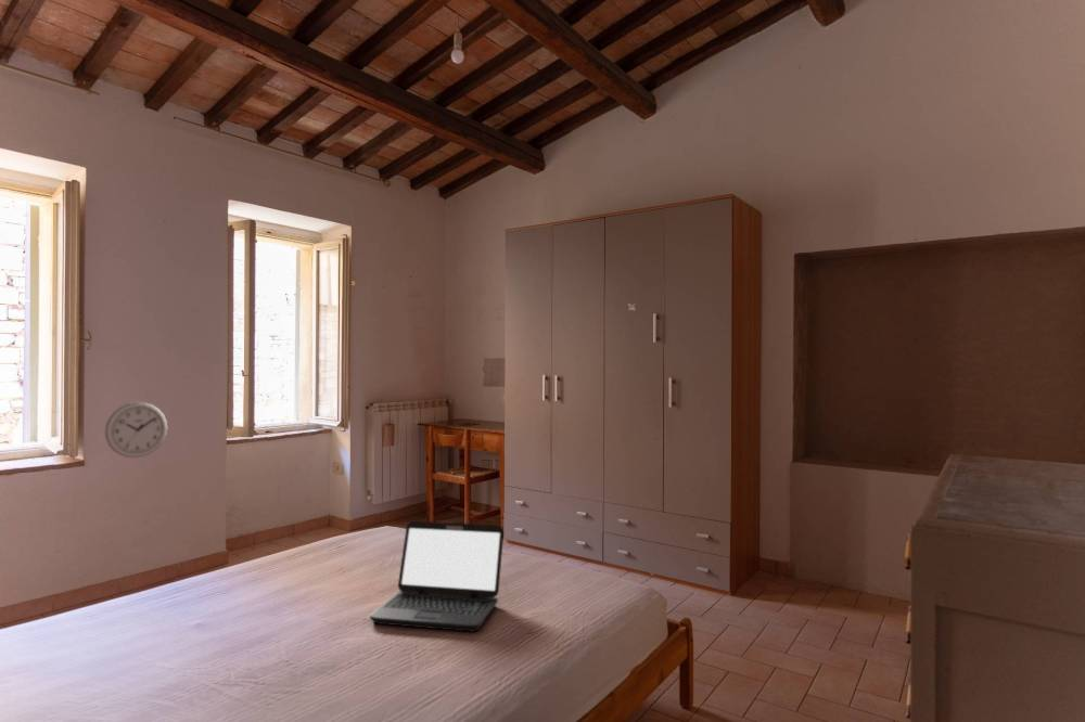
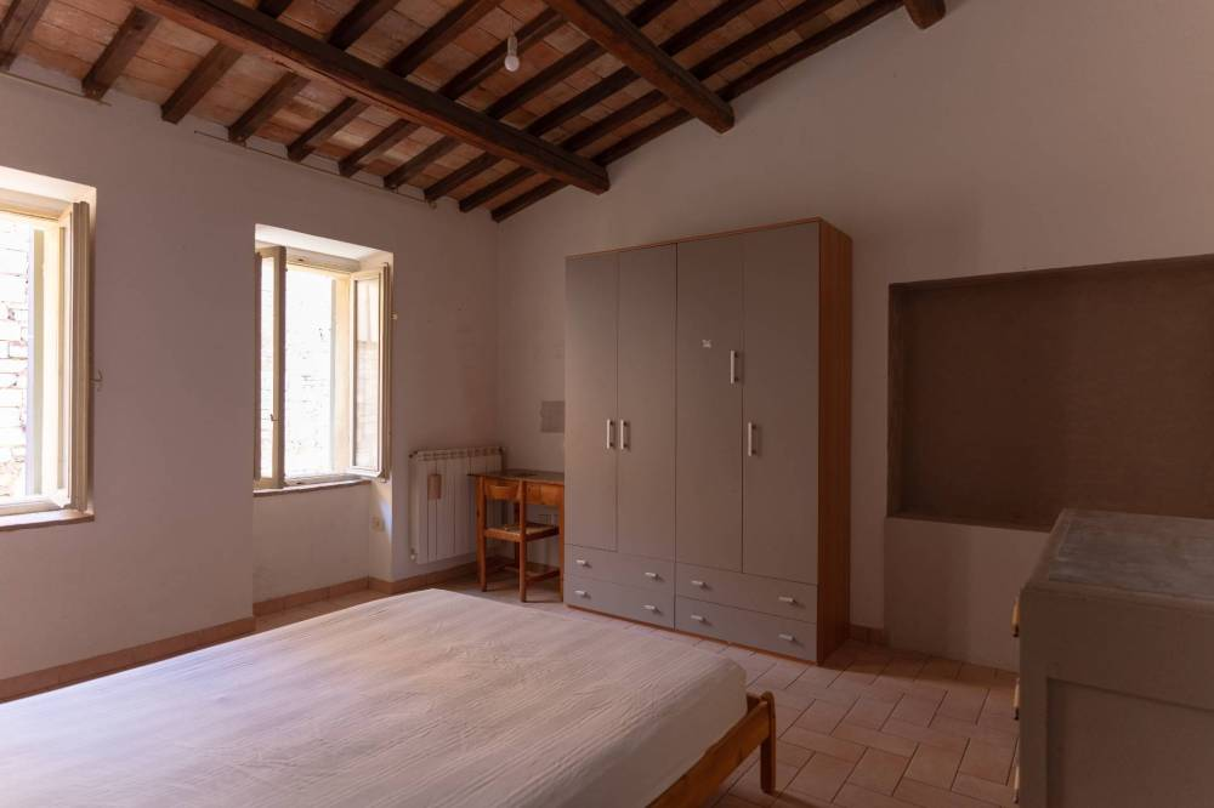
- wall clock [104,401,168,459]
- laptop [369,520,505,633]
